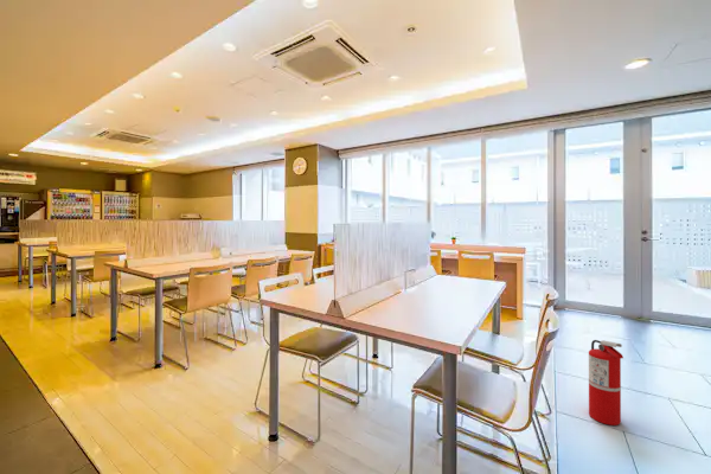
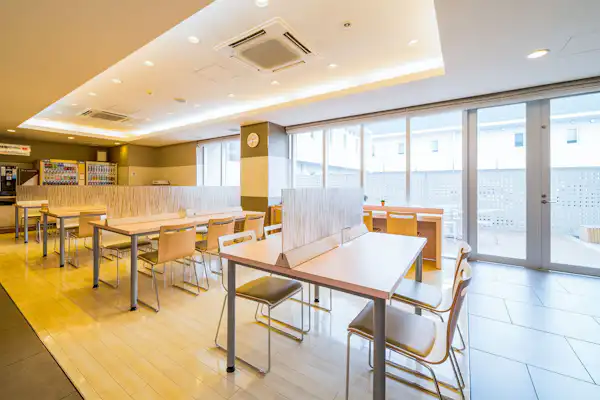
- fire extinguisher [588,339,624,427]
